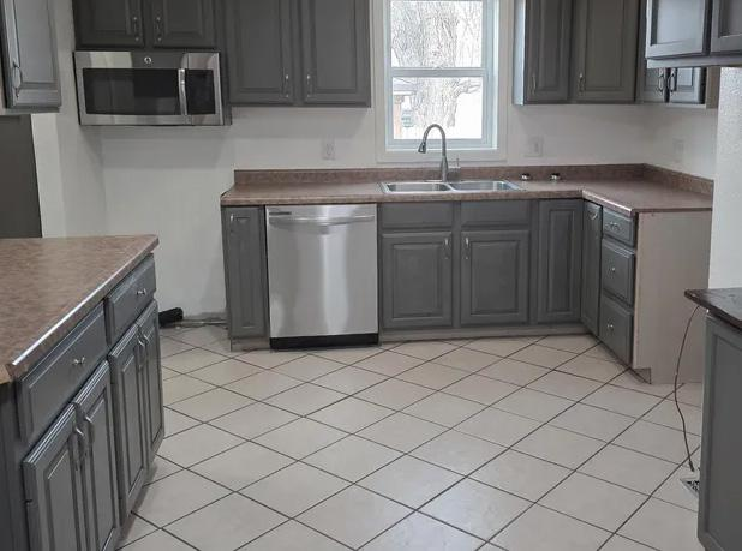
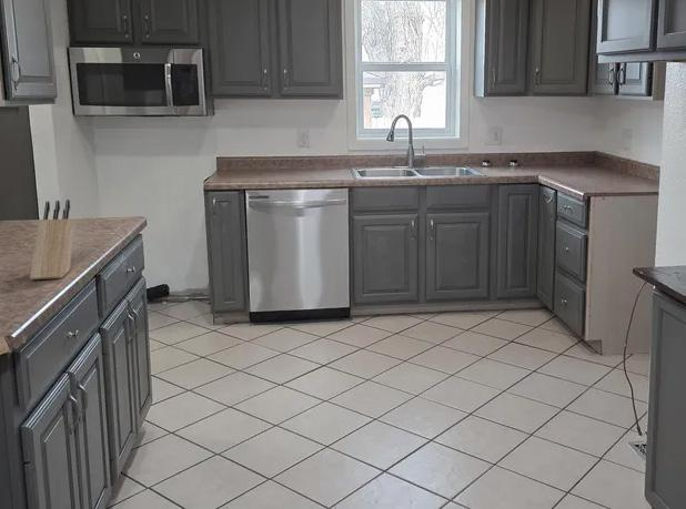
+ knife block [29,198,74,281]
